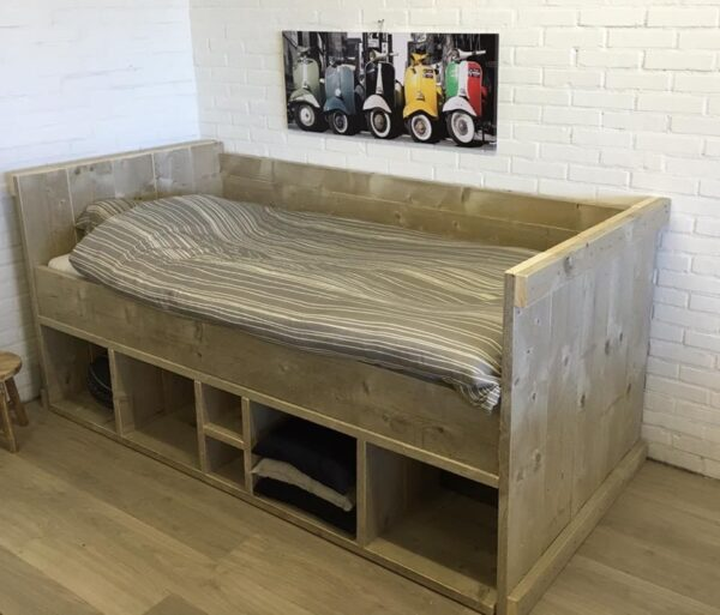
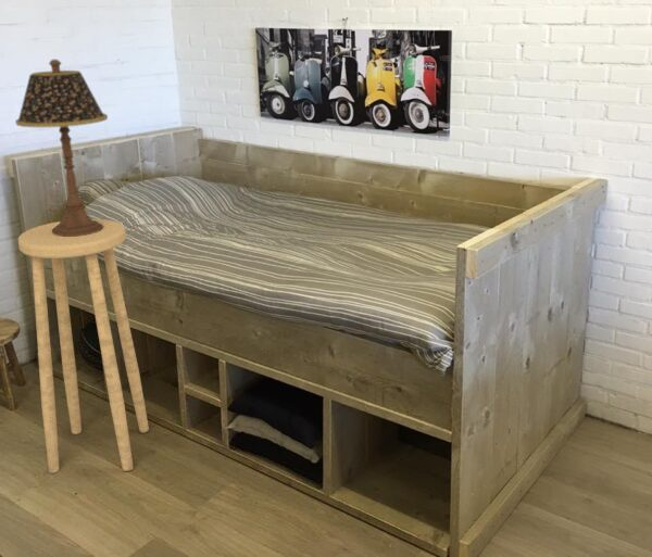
+ table lamp [14,59,109,237]
+ stool [17,218,150,473]
